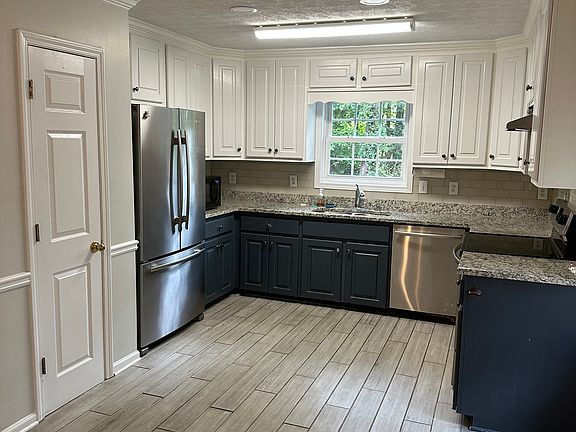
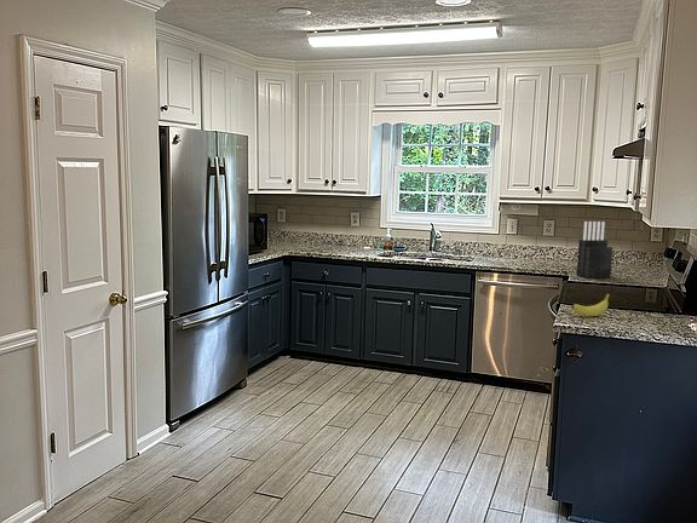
+ fruit [571,292,611,317]
+ knife block [576,220,614,280]
